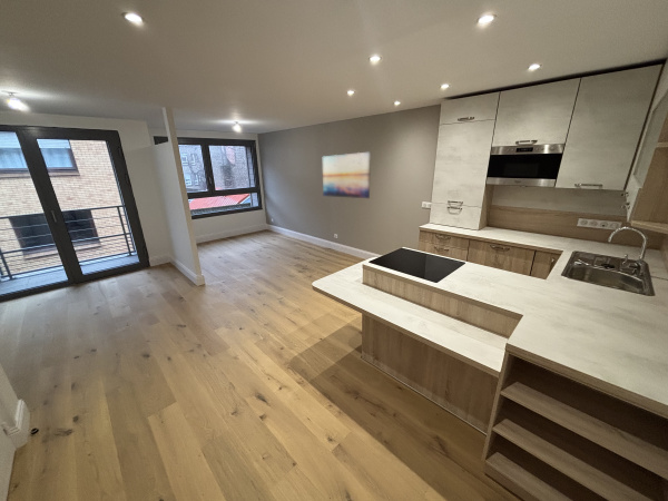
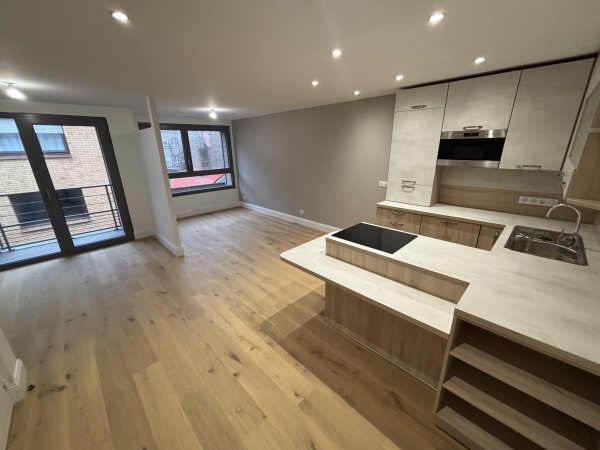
- wall art [322,151,372,199]
